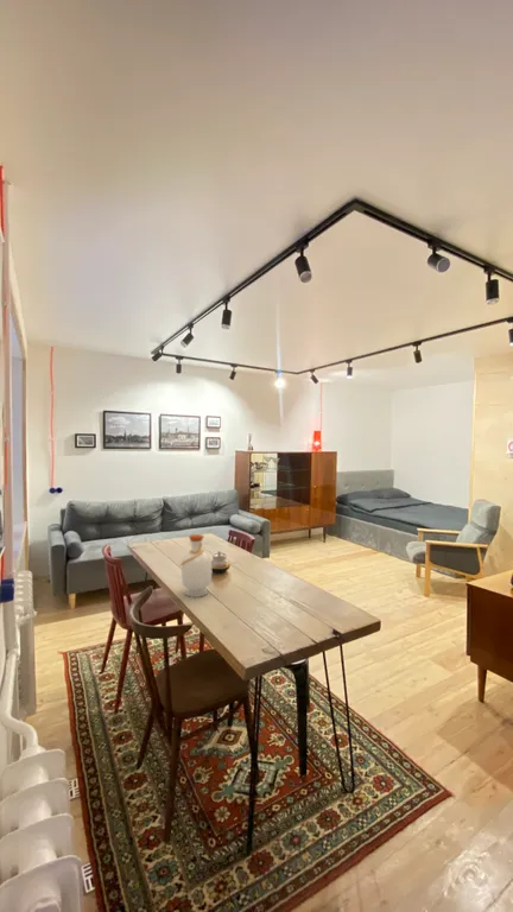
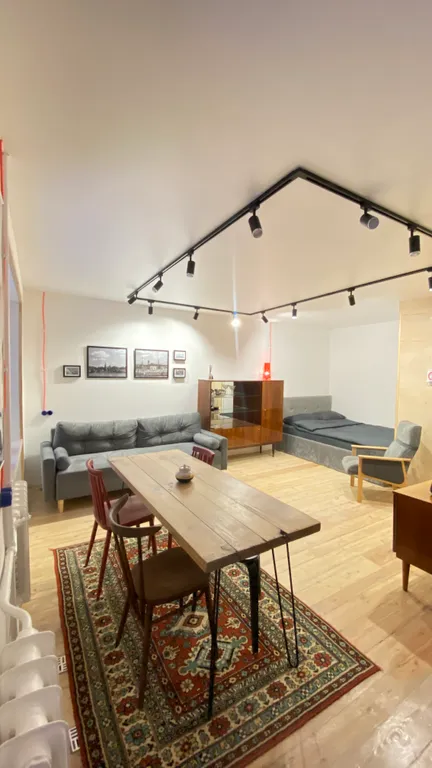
- bottle [179,533,213,598]
